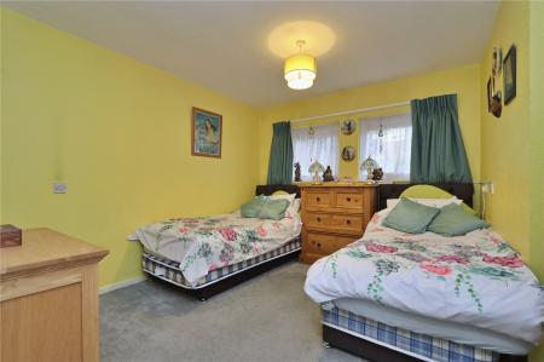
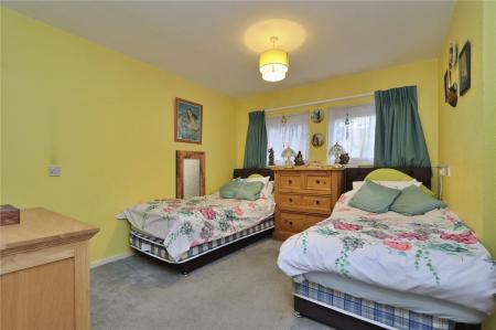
+ home mirror [174,149,206,200]
